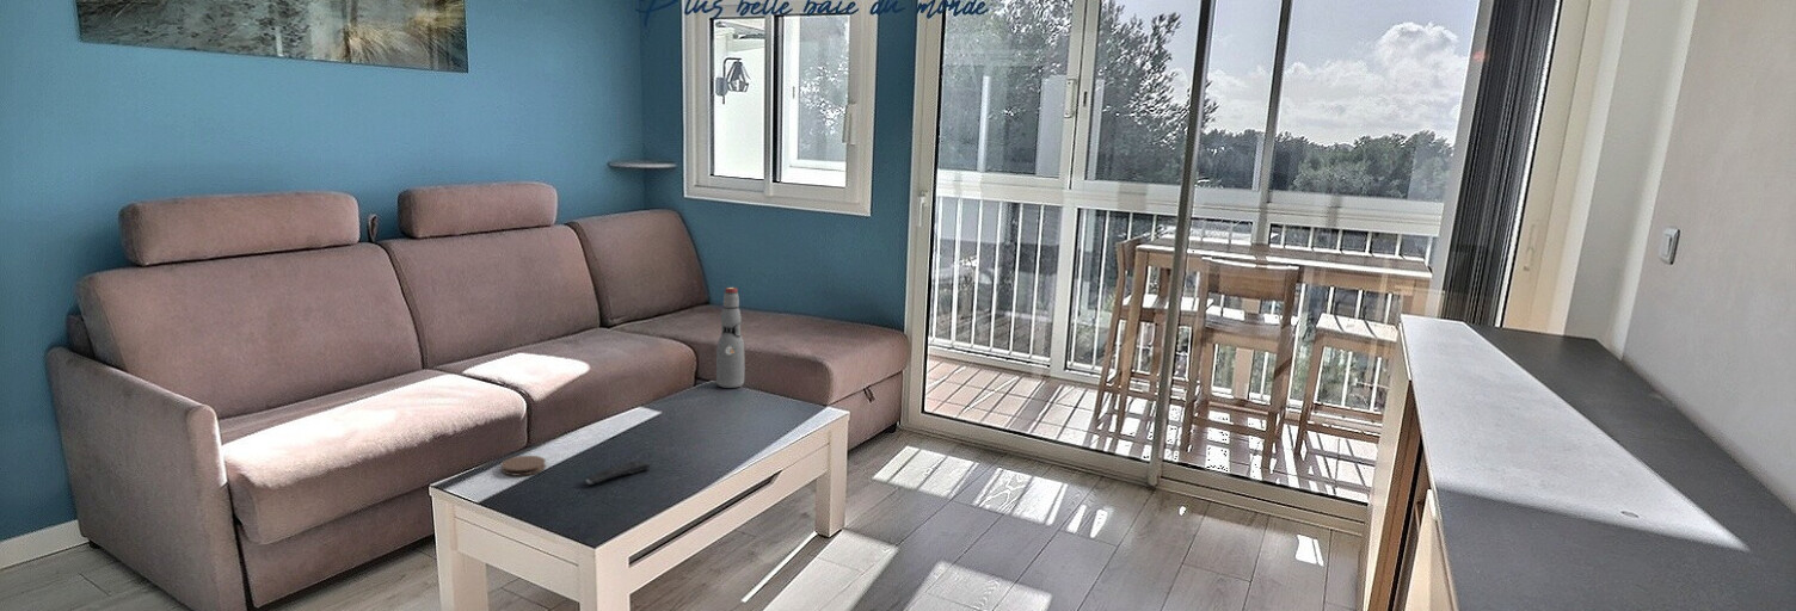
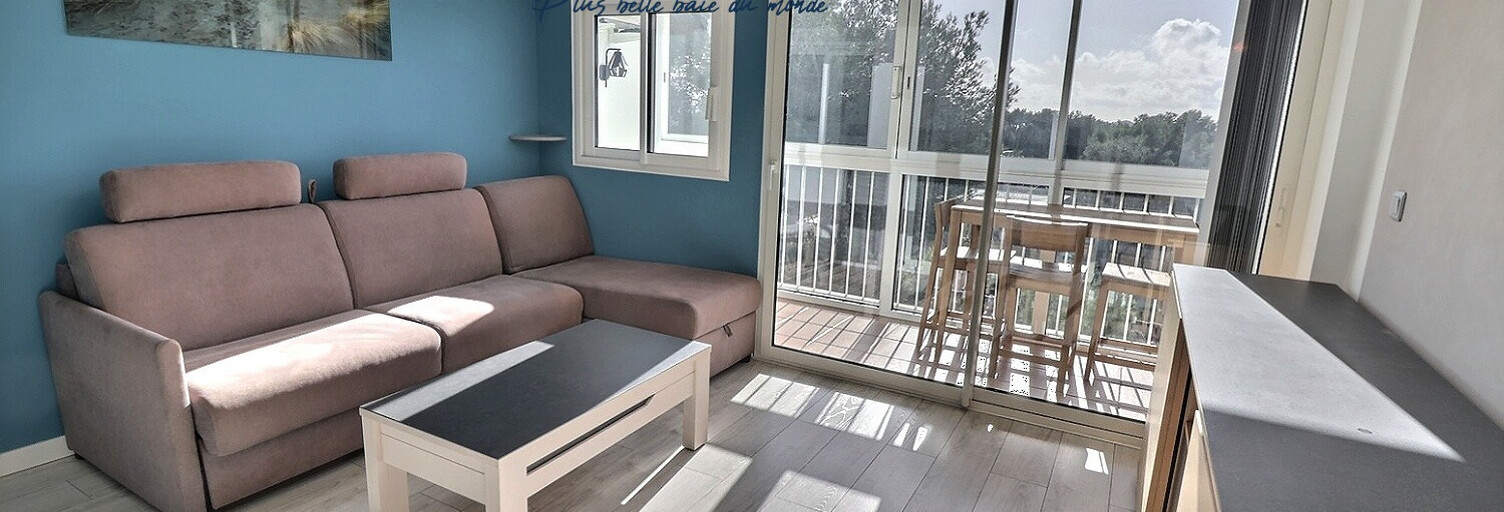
- bottle [715,286,746,389]
- coaster [500,455,547,477]
- remote control [585,459,652,486]
